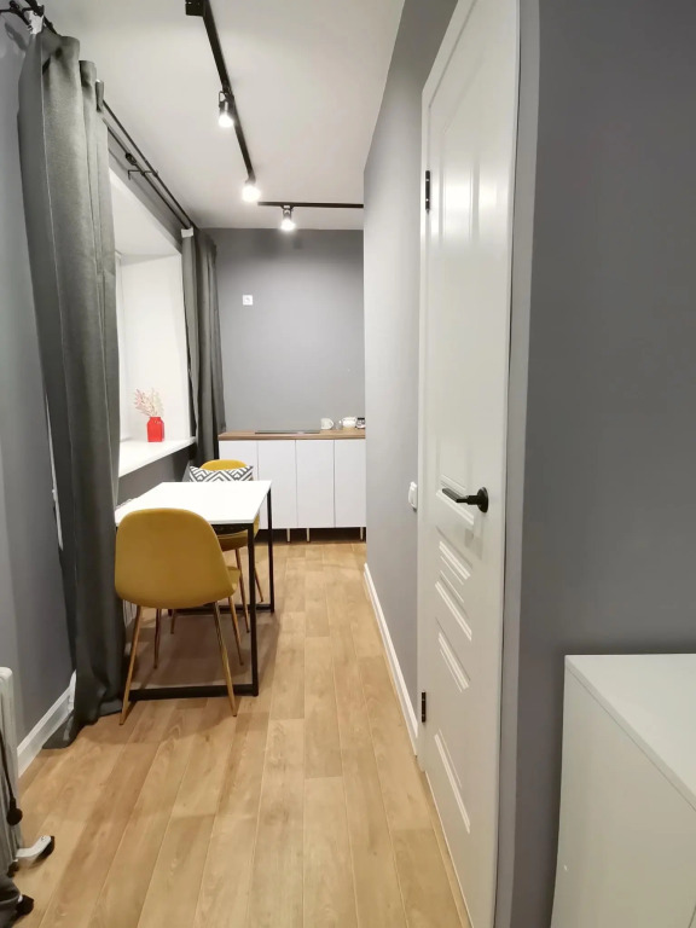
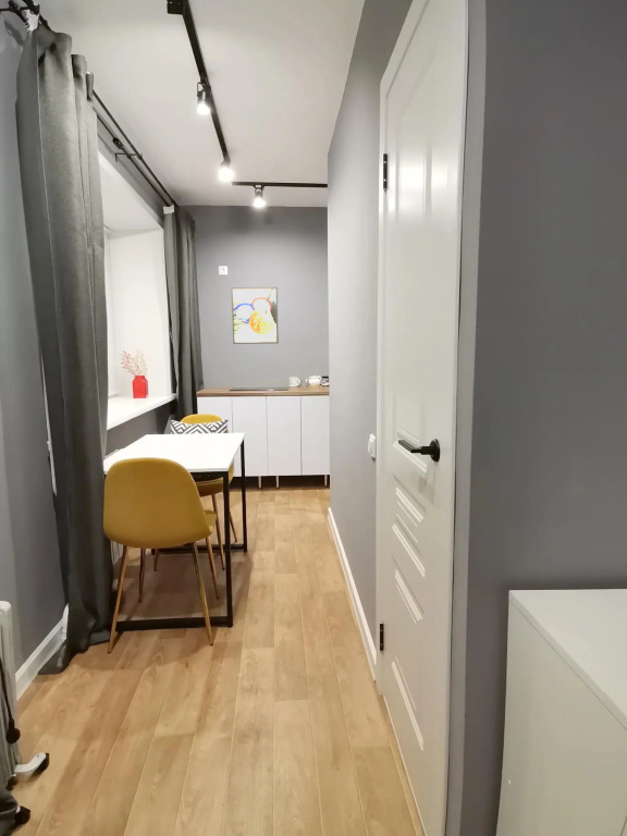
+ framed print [230,286,280,345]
